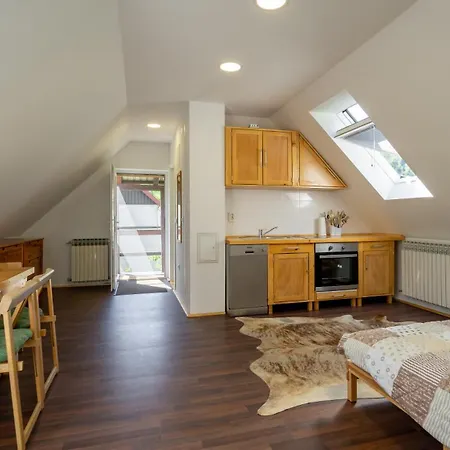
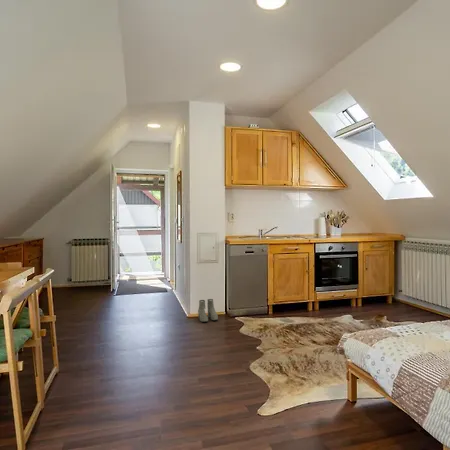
+ boots [197,298,219,323]
